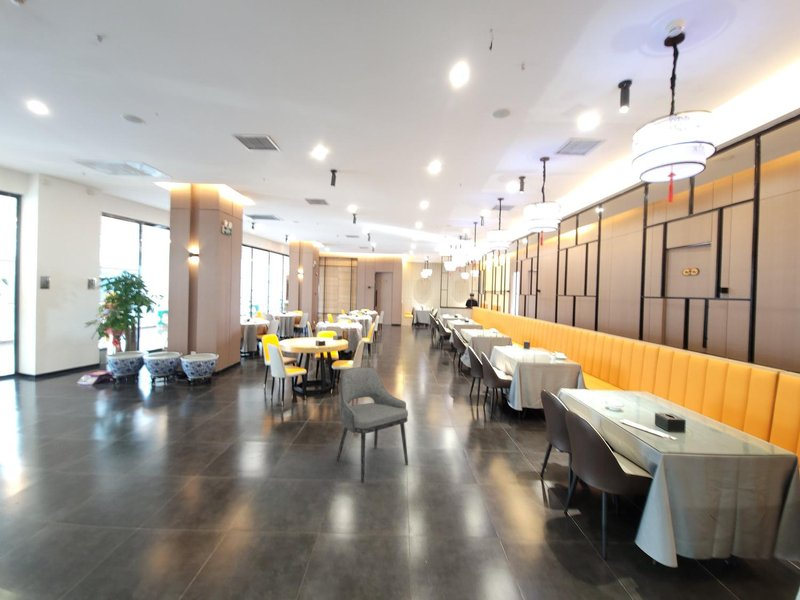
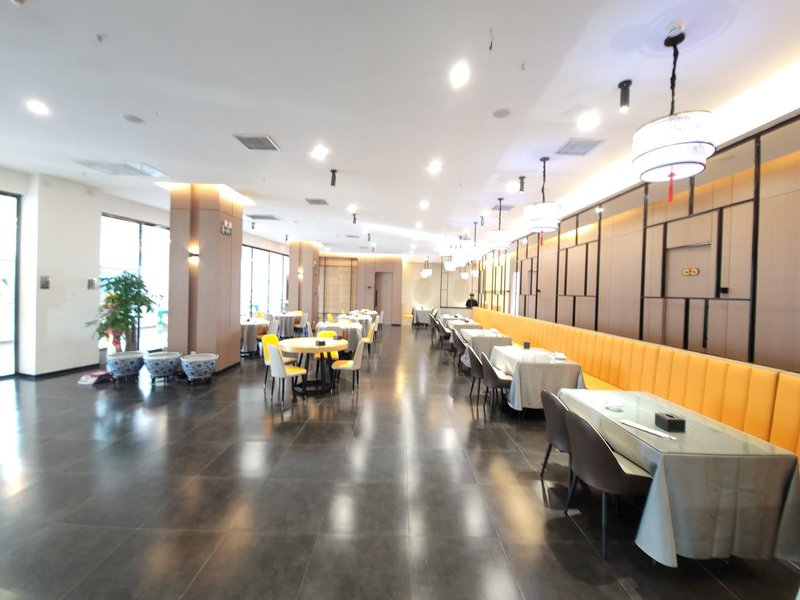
- dining chair [336,366,409,483]
